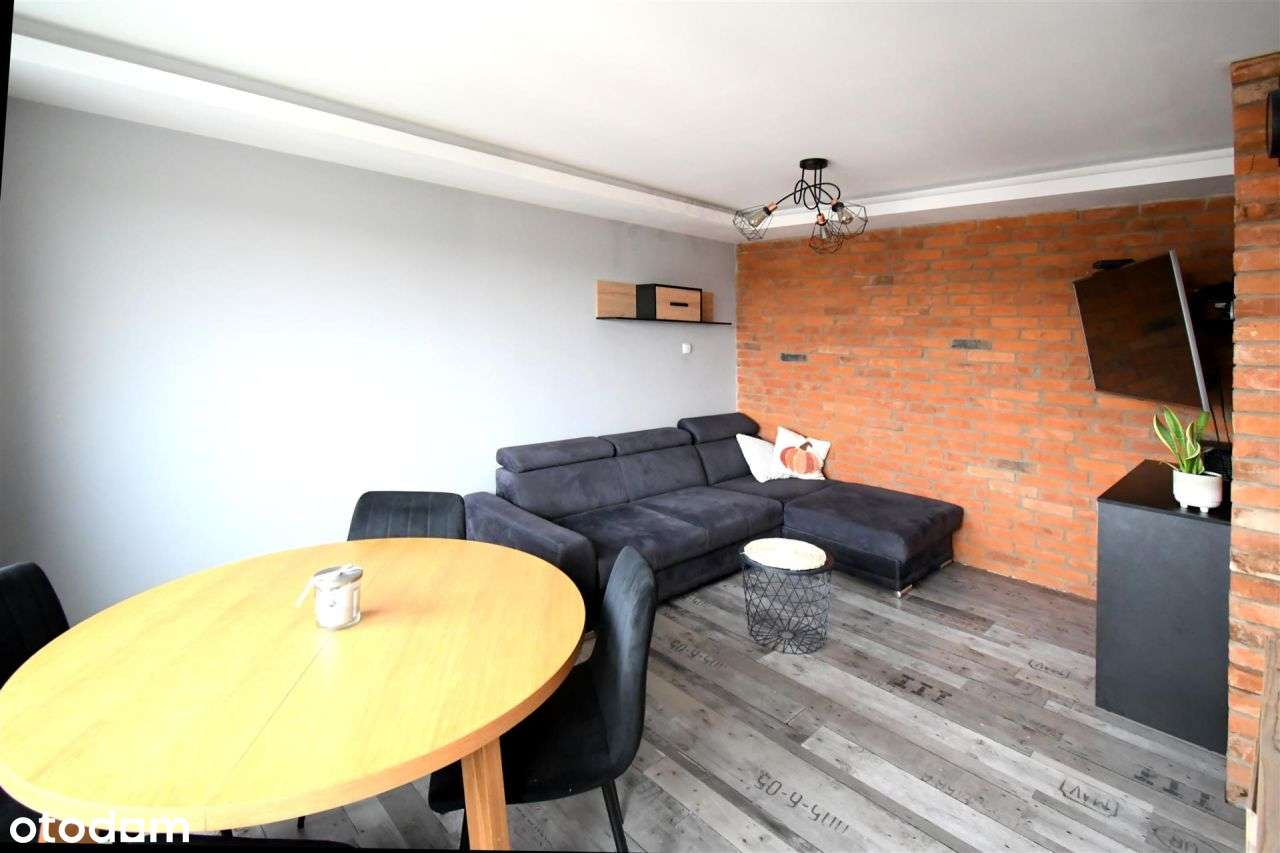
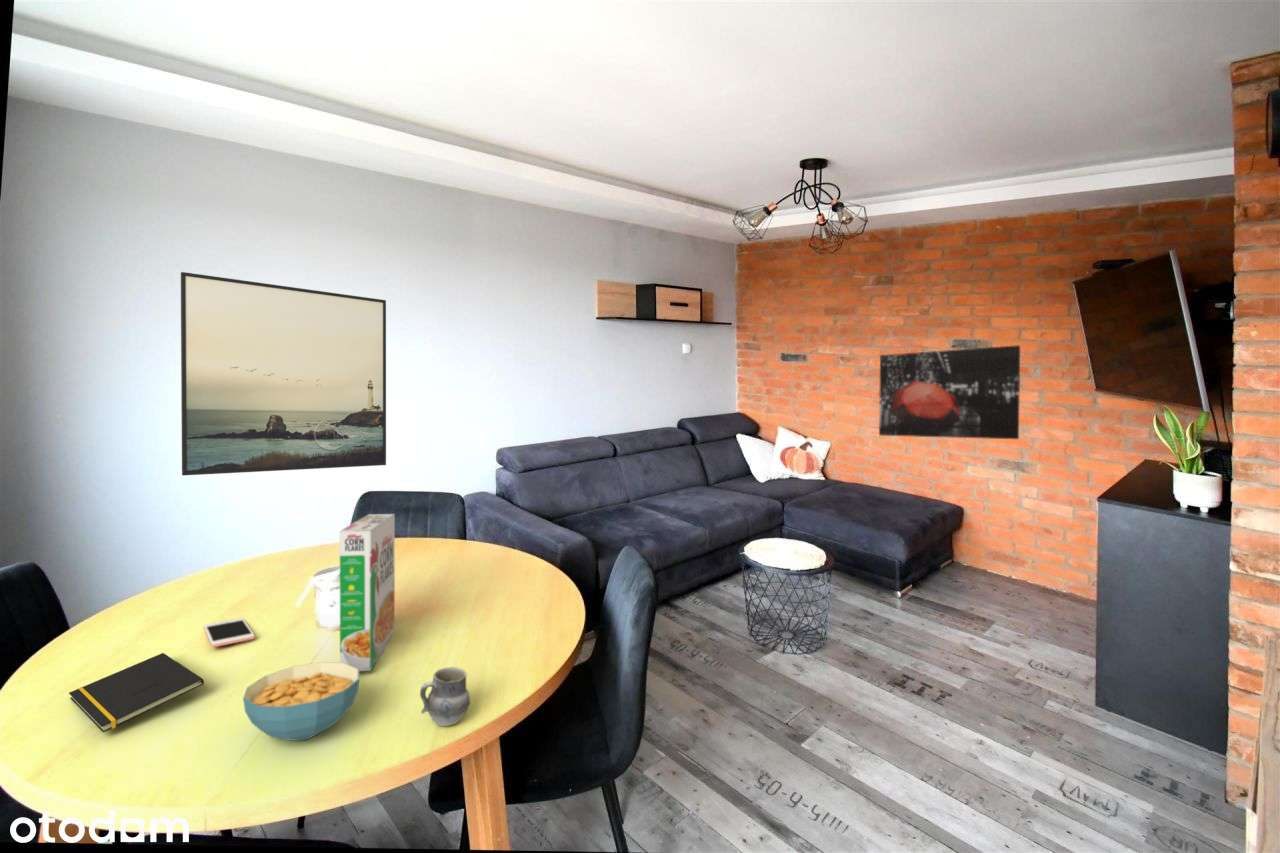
+ cereal bowl [242,661,361,742]
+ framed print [180,271,387,476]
+ notepad [68,652,205,733]
+ cereal box [339,513,396,672]
+ cup [419,666,471,727]
+ wall art [878,344,1021,440]
+ cell phone [203,617,256,648]
